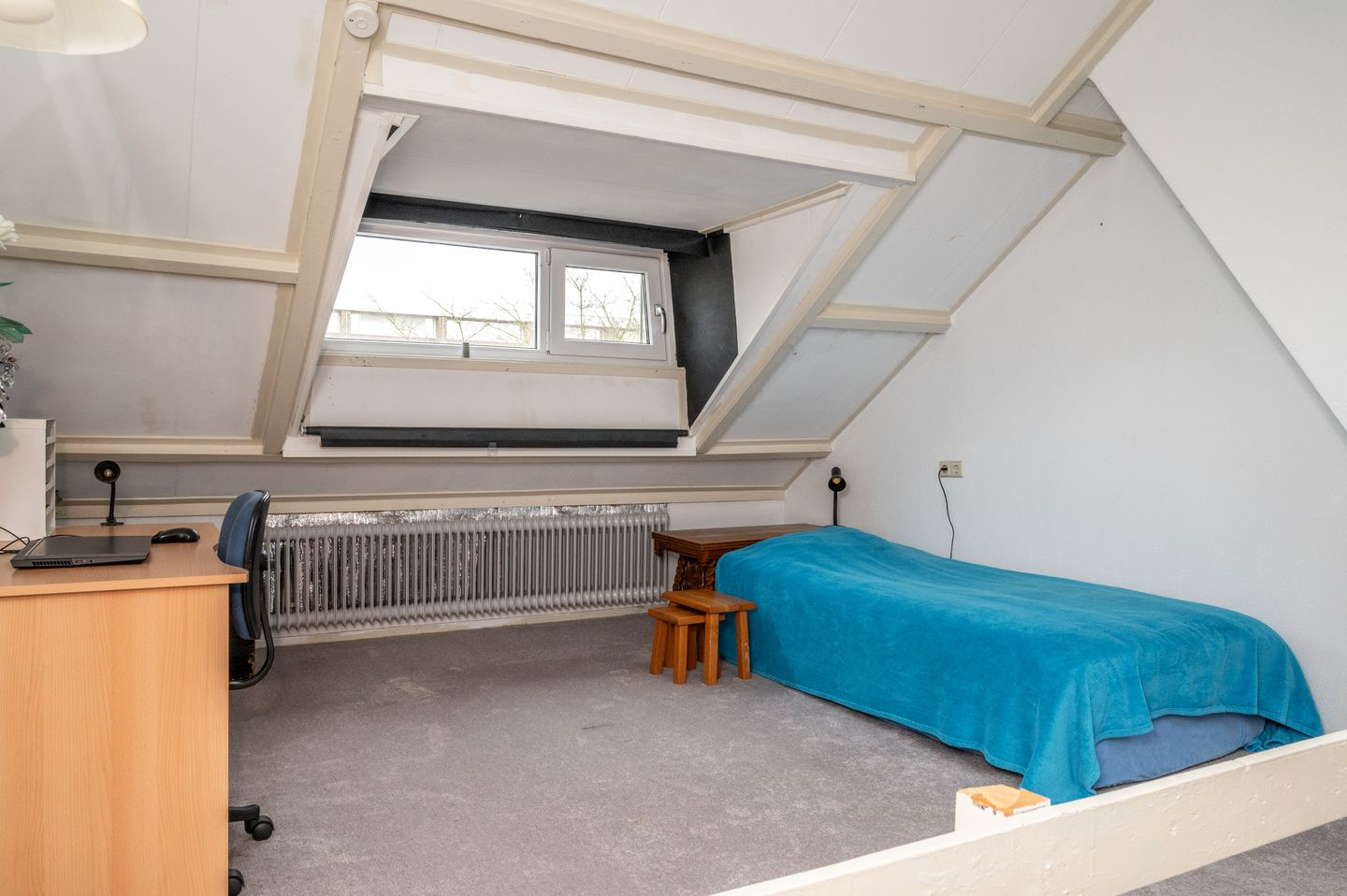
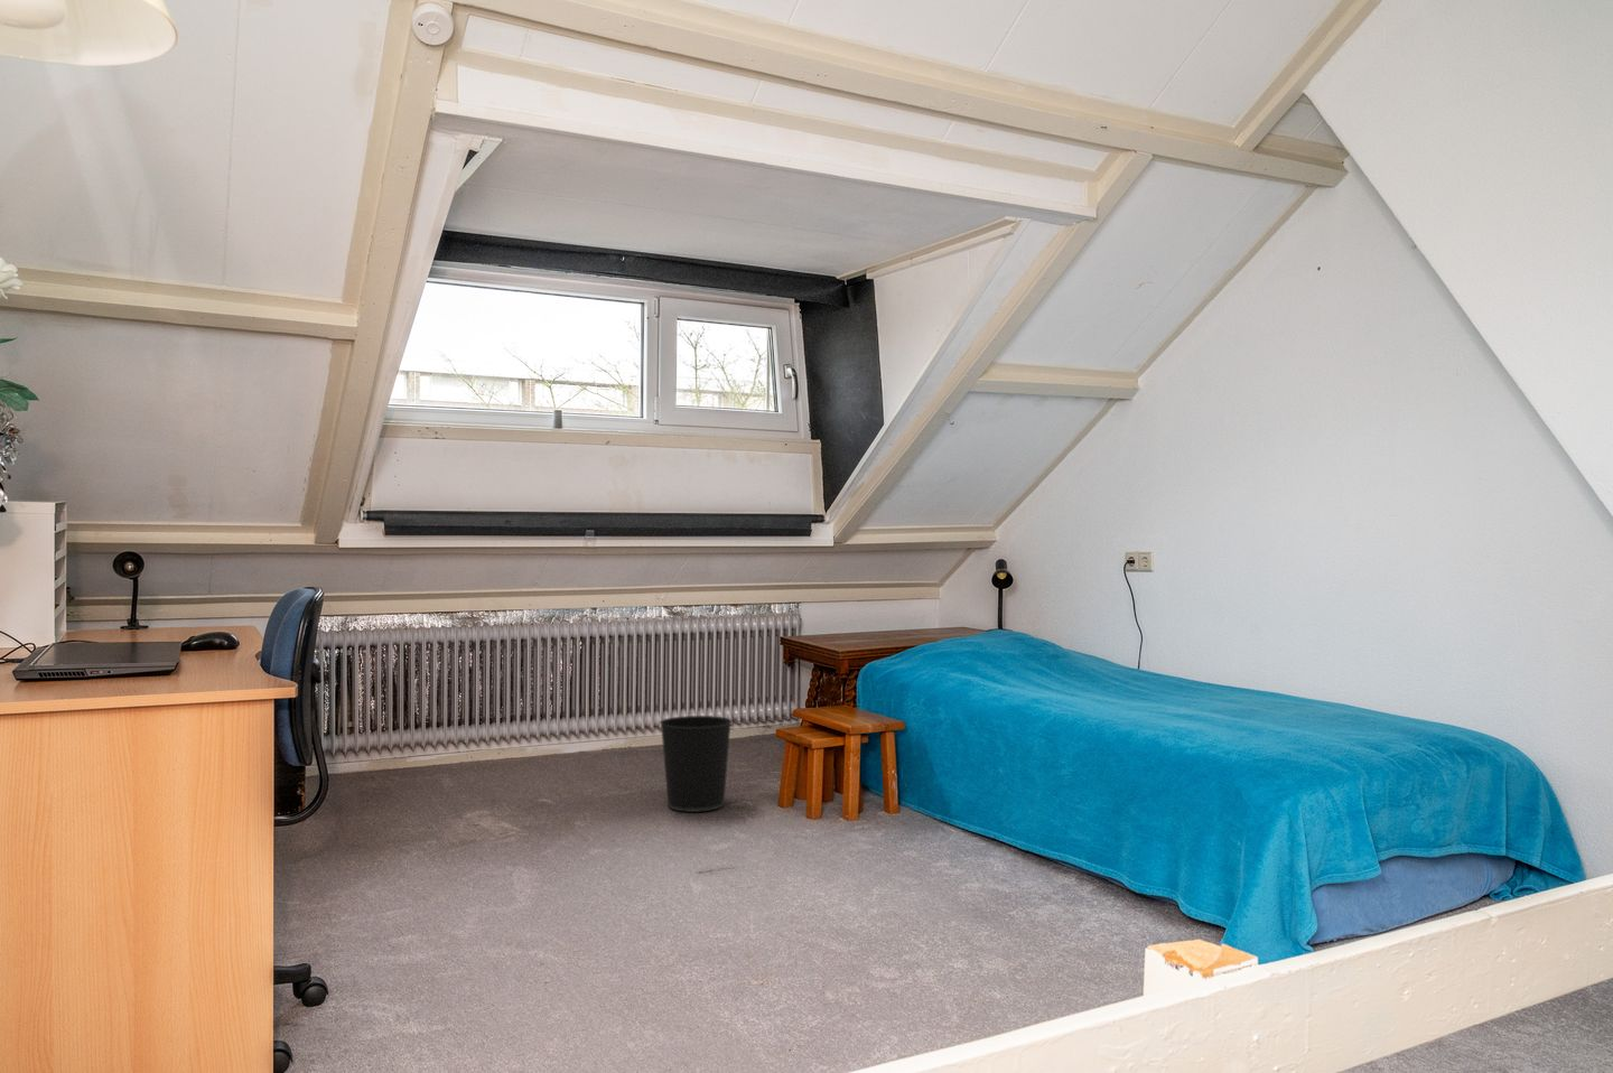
+ wastebasket [659,715,734,813]
